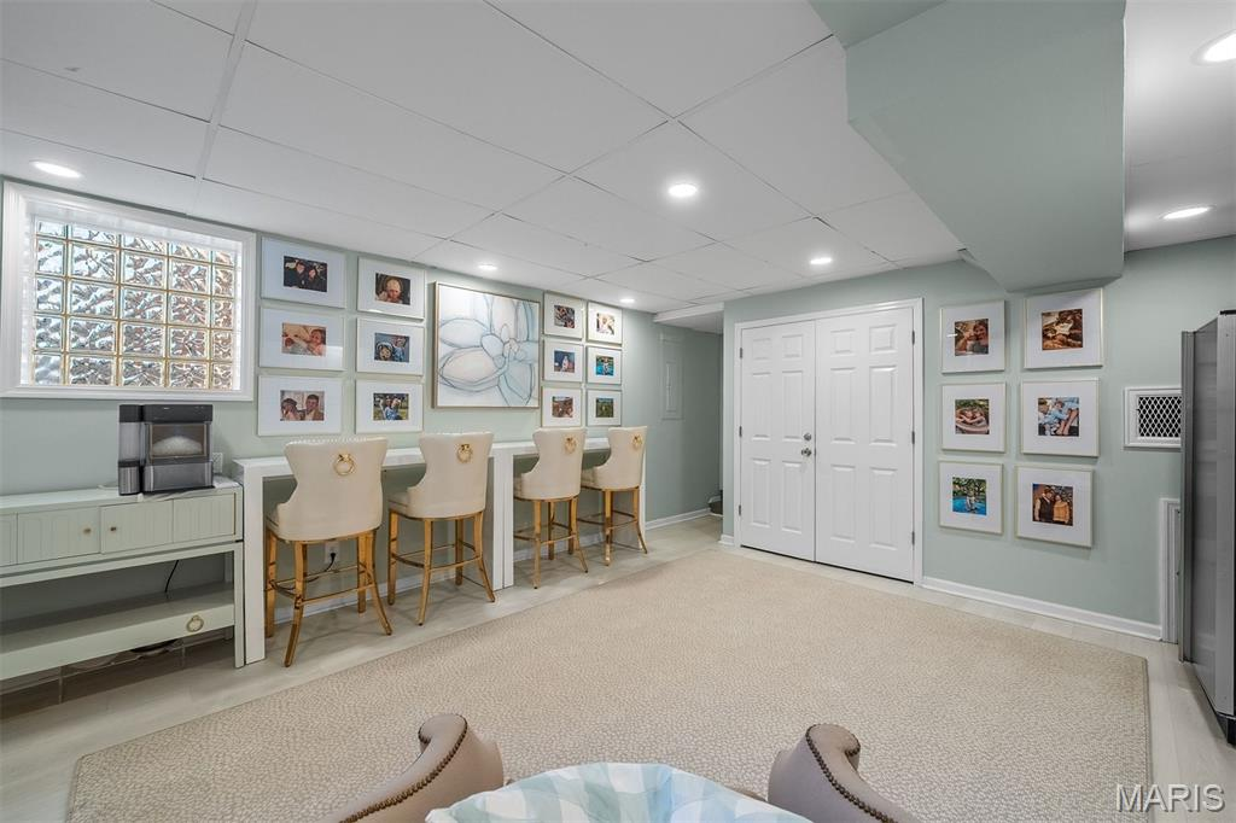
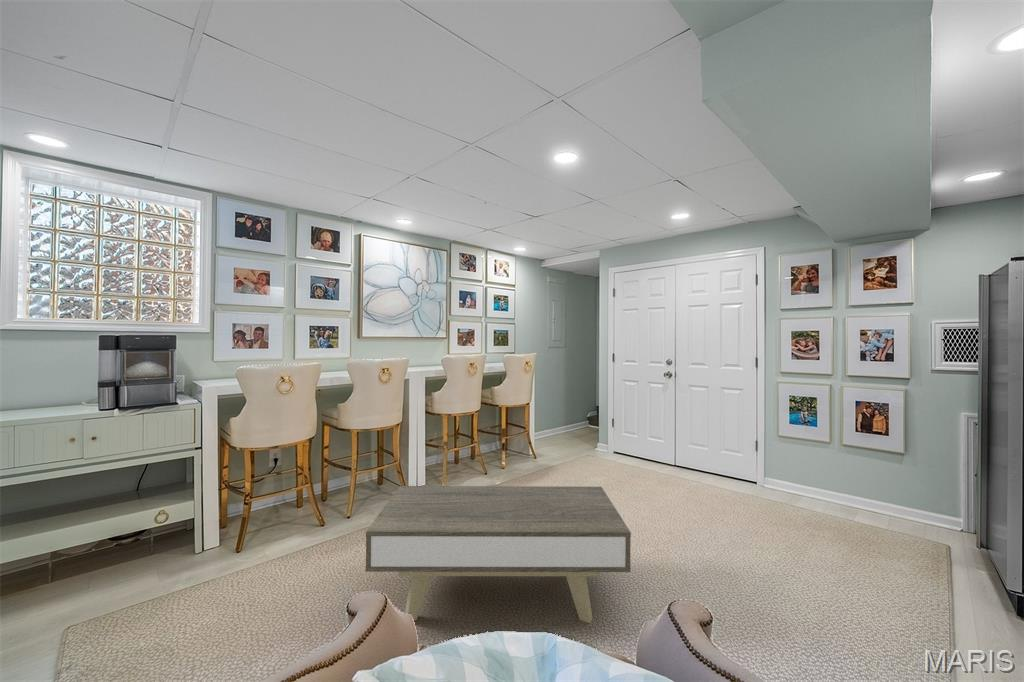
+ coffee table [365,485,632,624]
